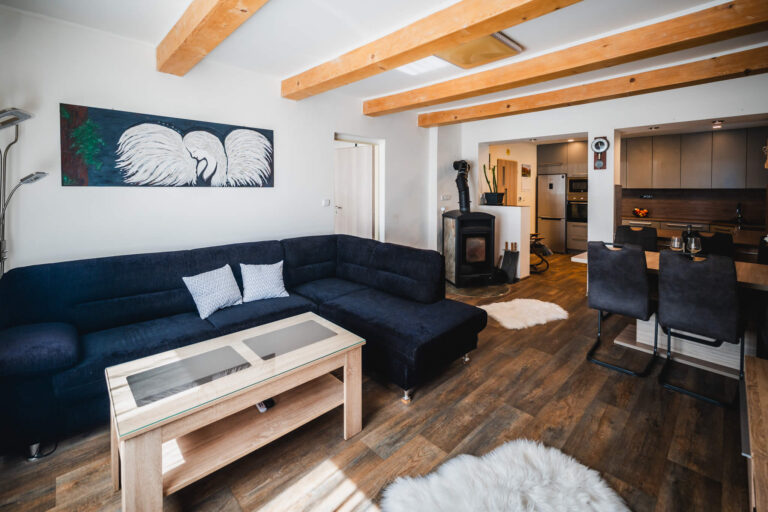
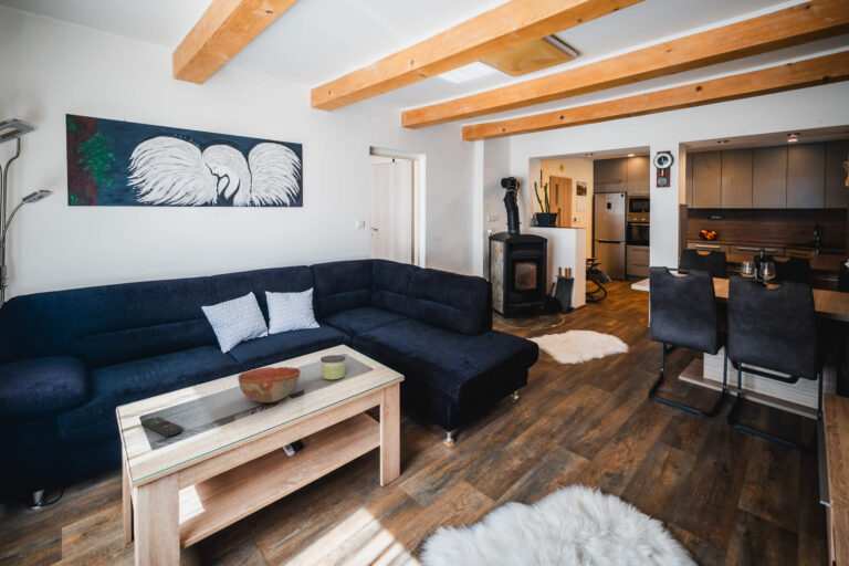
+ bowl [237,366,302,403]
+ candle [319,354,346,380]
+ remote control [140,416,184,438]
